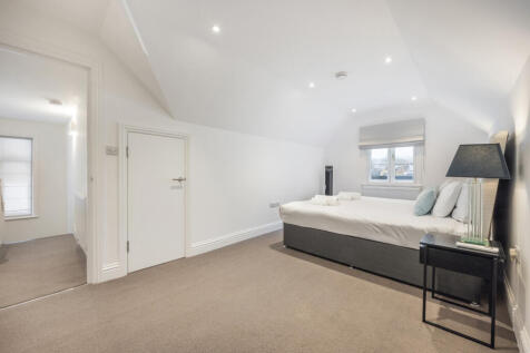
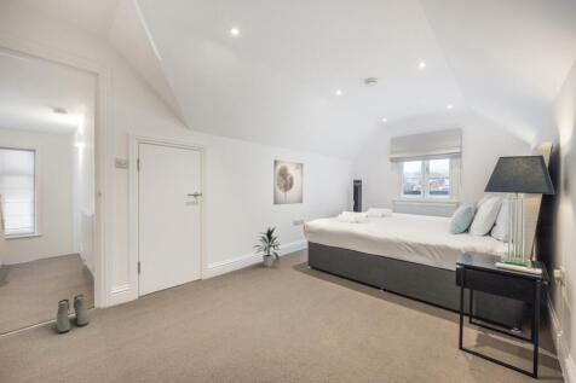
+ boots [56,294,90,333]
+ indoor plant [254,226,280,268]
+ wall art [272,158,304,205]
